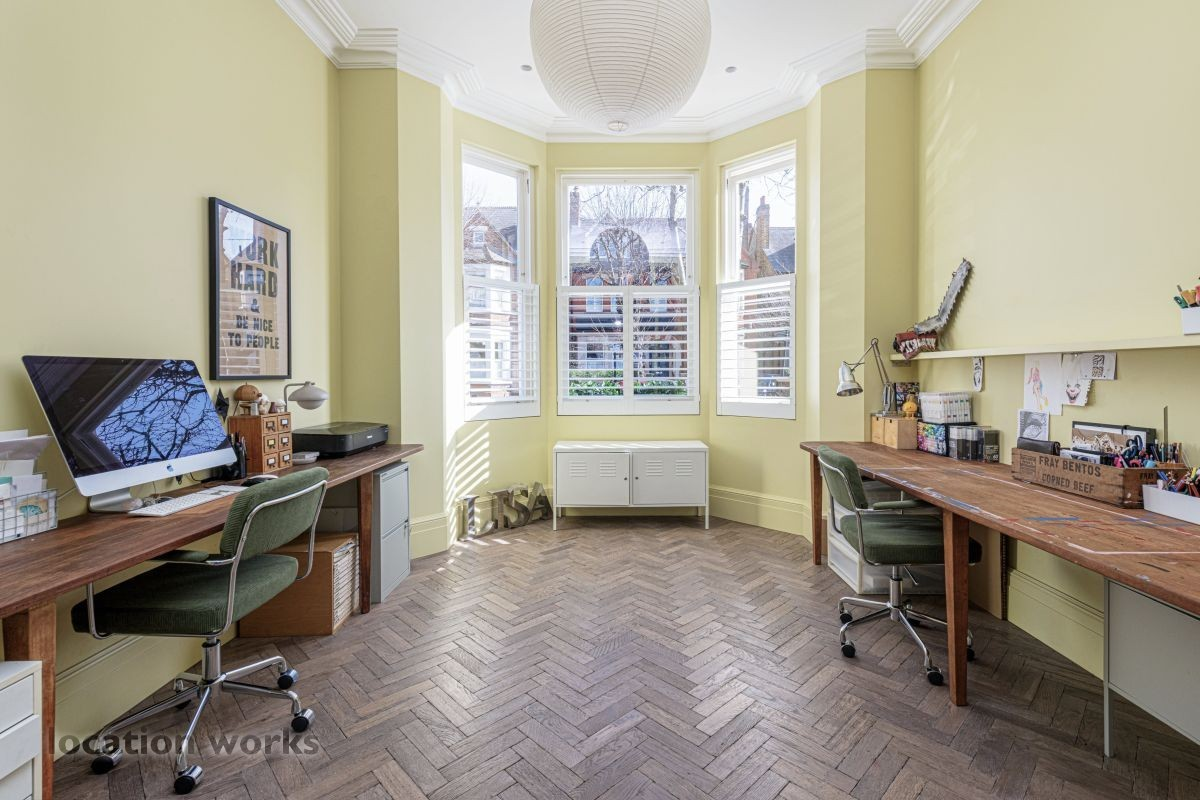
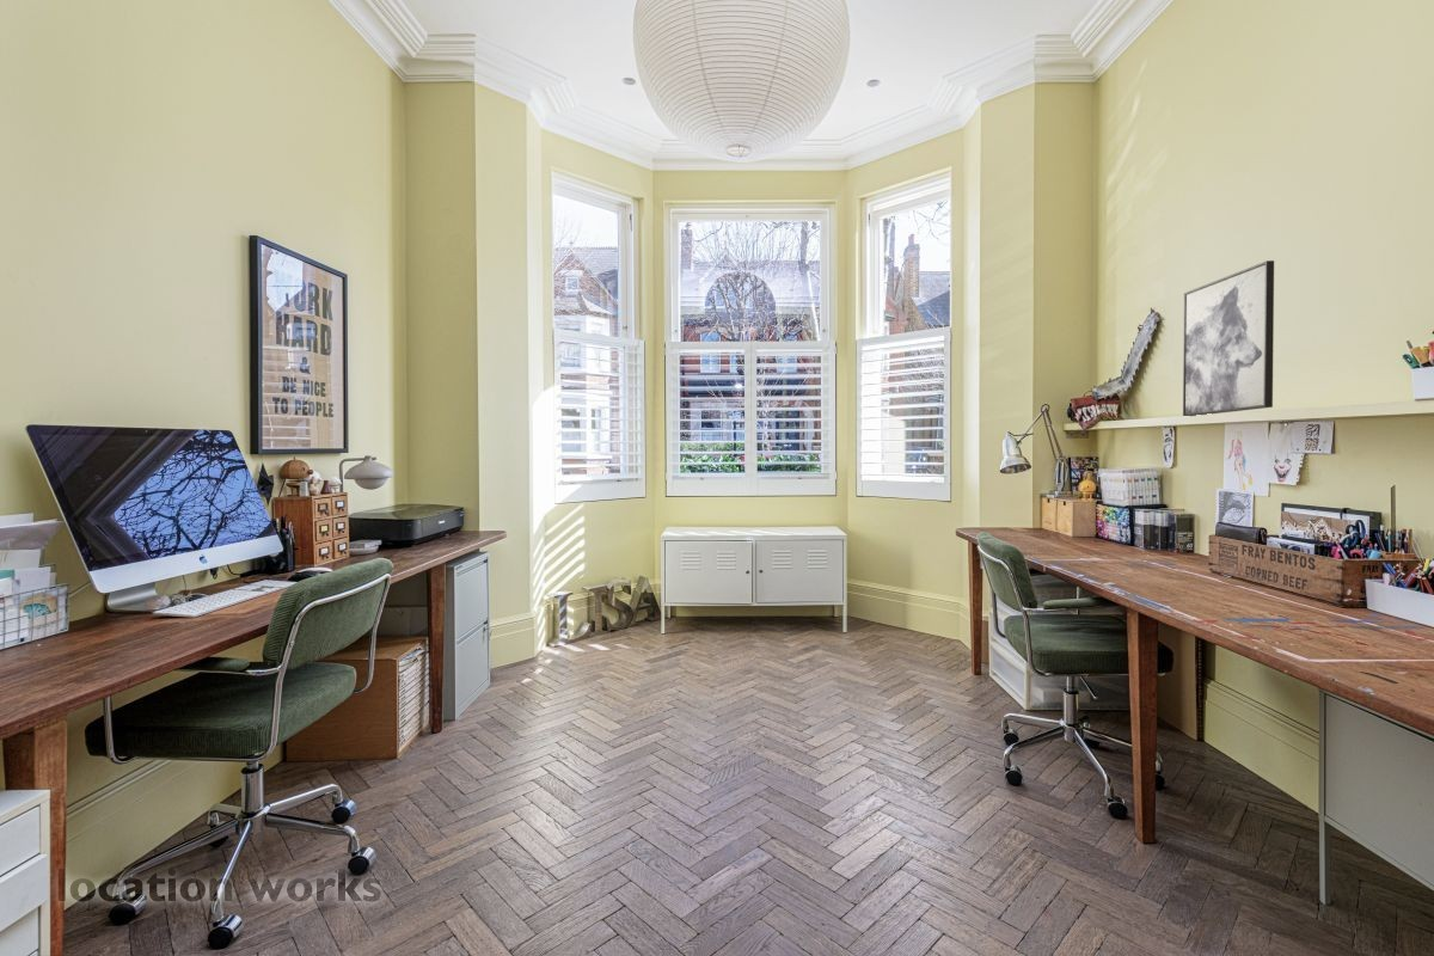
+ wall art [1182,259,1275,417]
